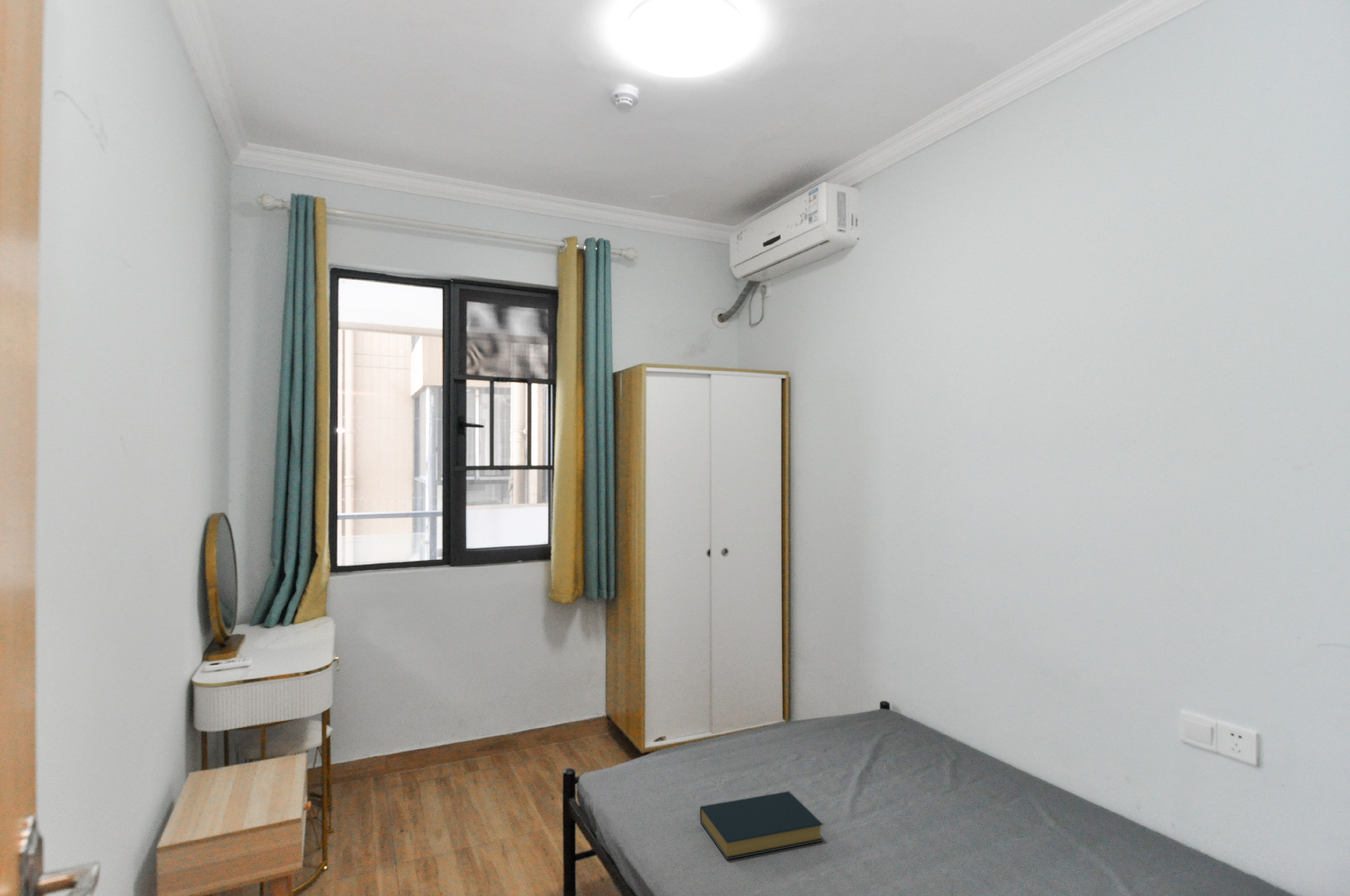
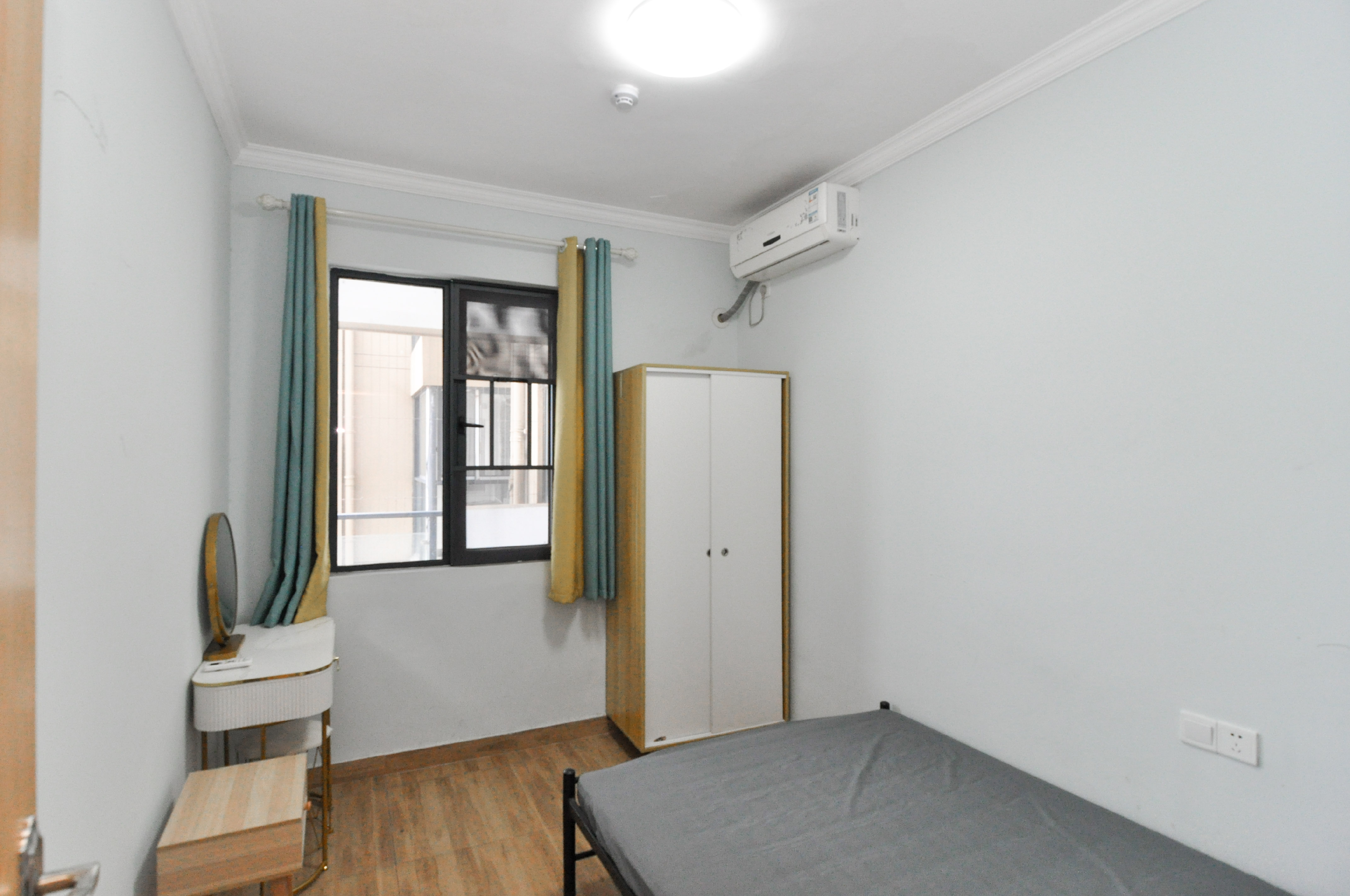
- hardback book [699,791,824,860]
